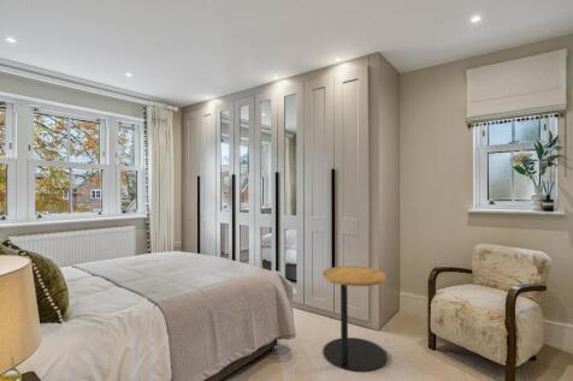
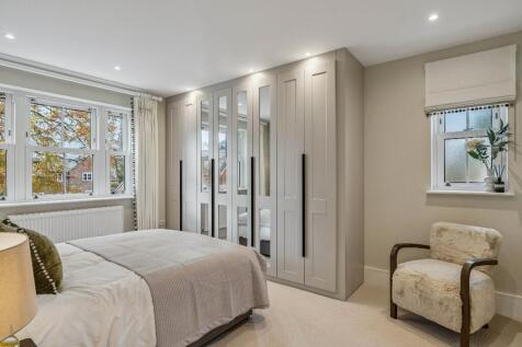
- side table [321,266,389,373]
